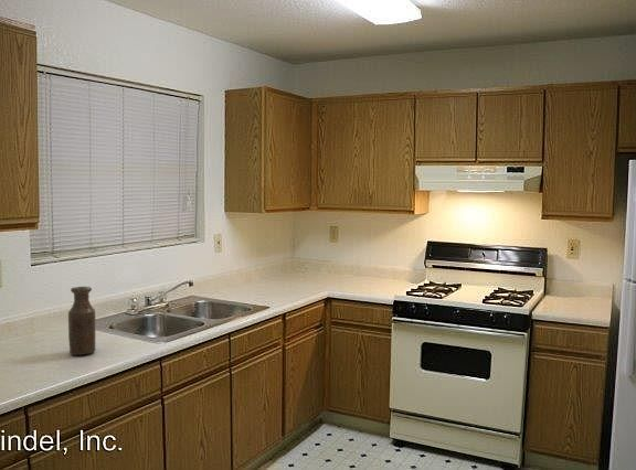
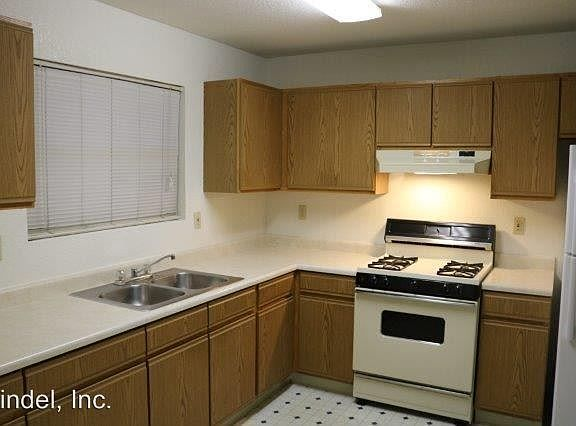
- bottle [67,286,97,356]
